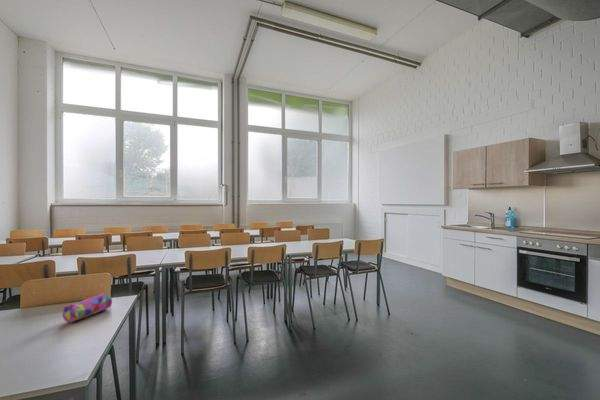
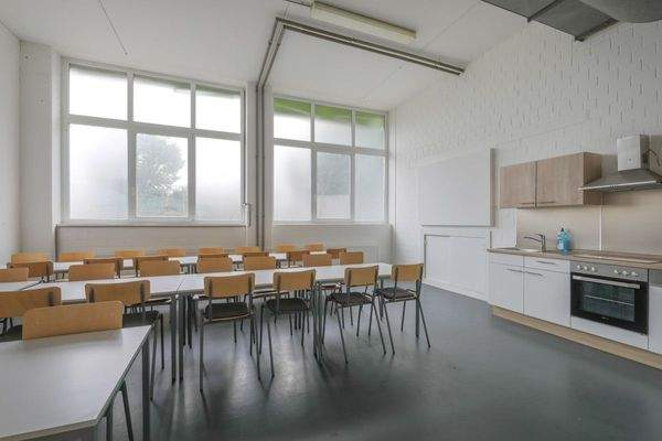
- pencil case [62,292,113,324]
